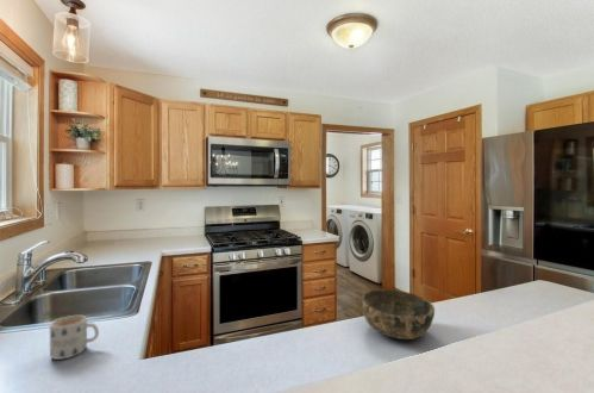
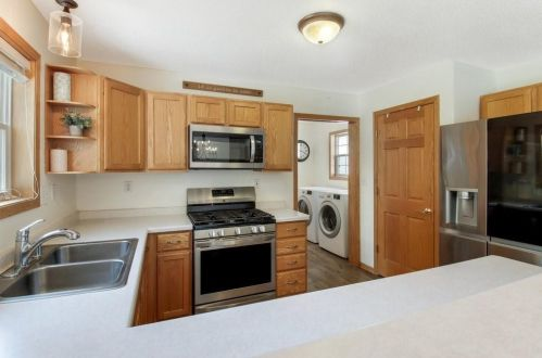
- mug [49,314,100,361]
- bowl [361,288,436,341]
